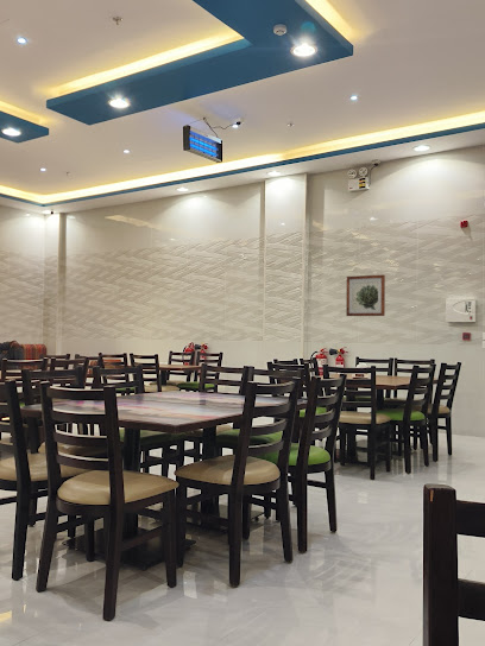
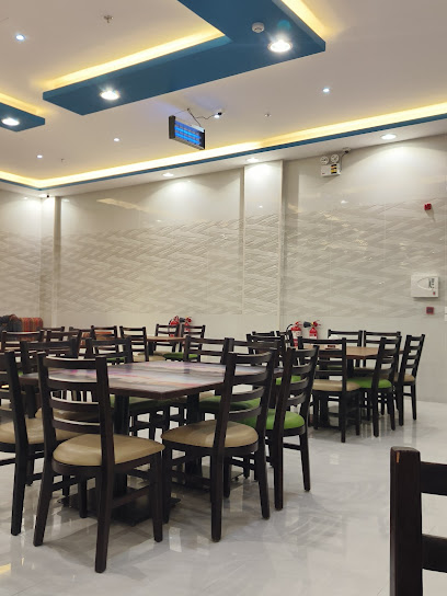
- wall art [345,273,386,317]
